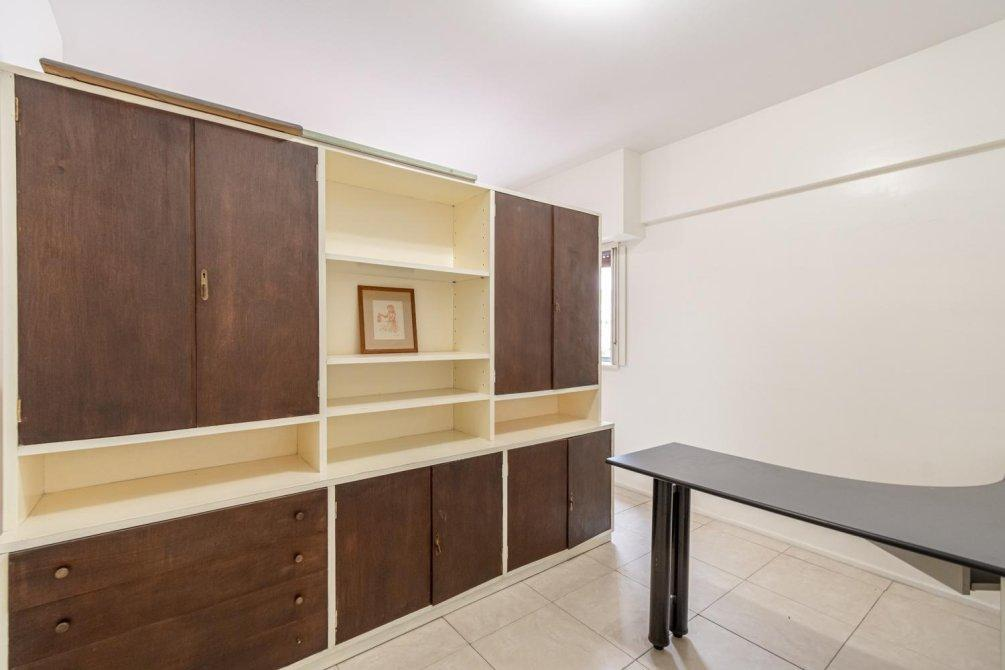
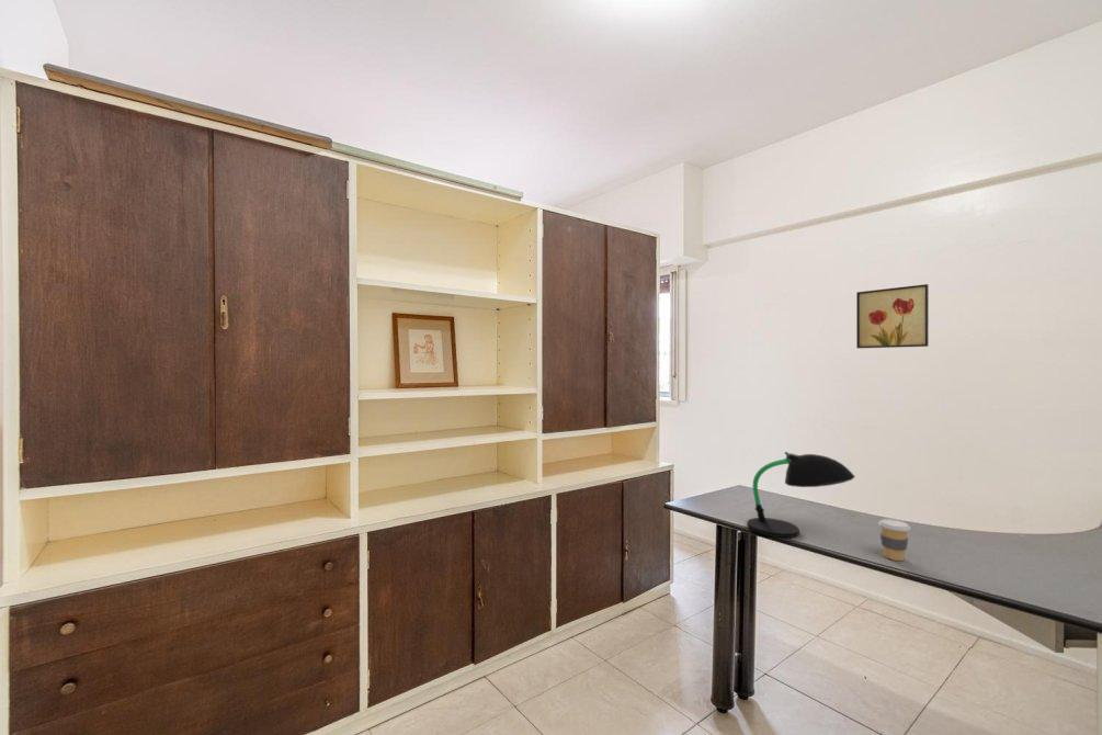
+ wall art [855,283,930,350]
+ coffee cup [877,518,911,562]
+ desk lamp [746,451,856,539]
